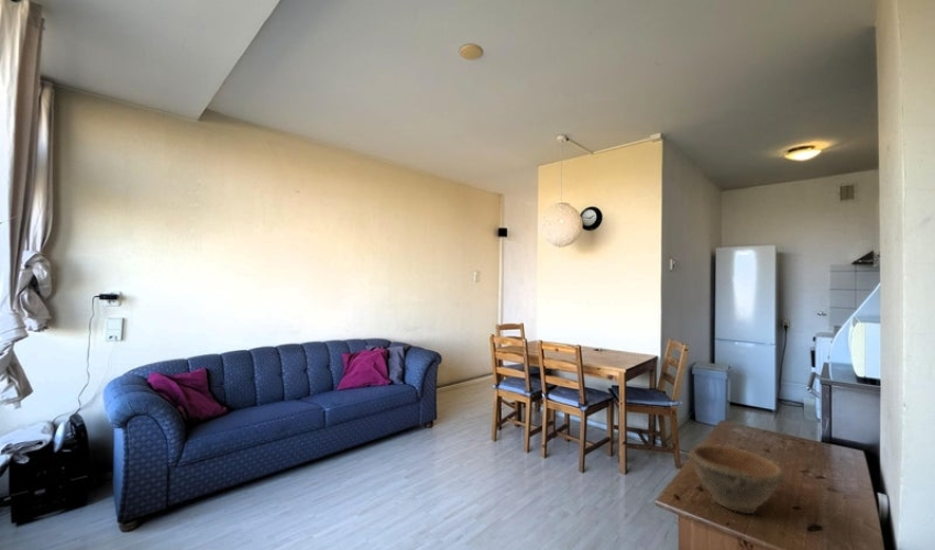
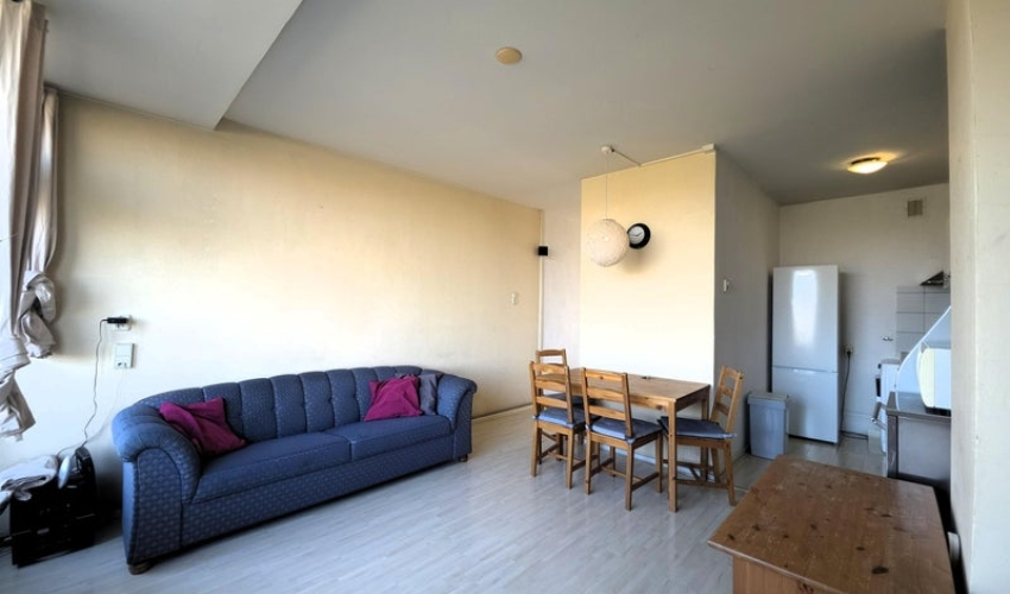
- bowl [686,443,785,515]
